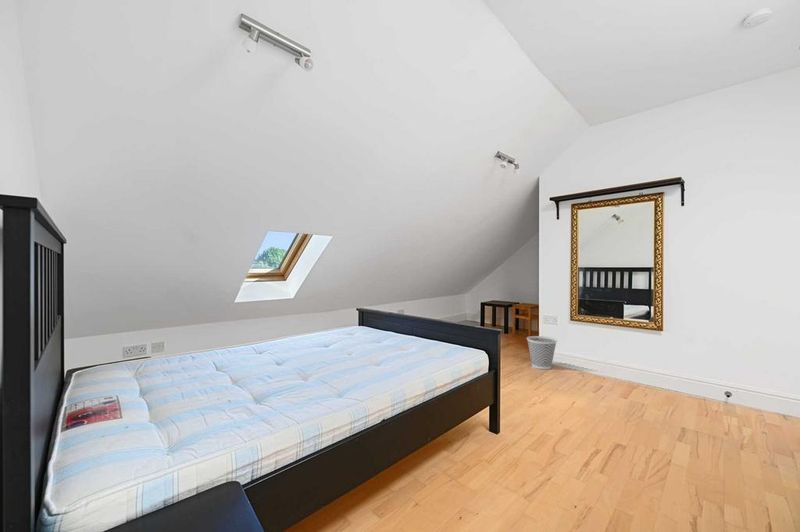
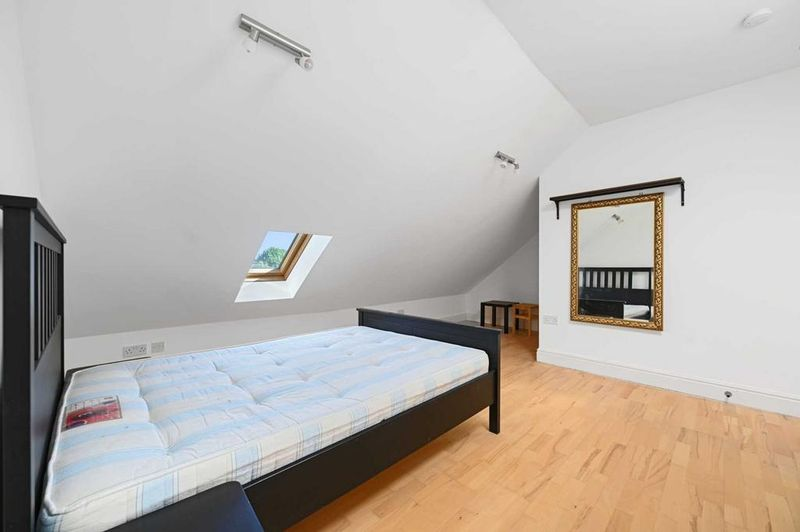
- wastebasket [526,335,558,370]
